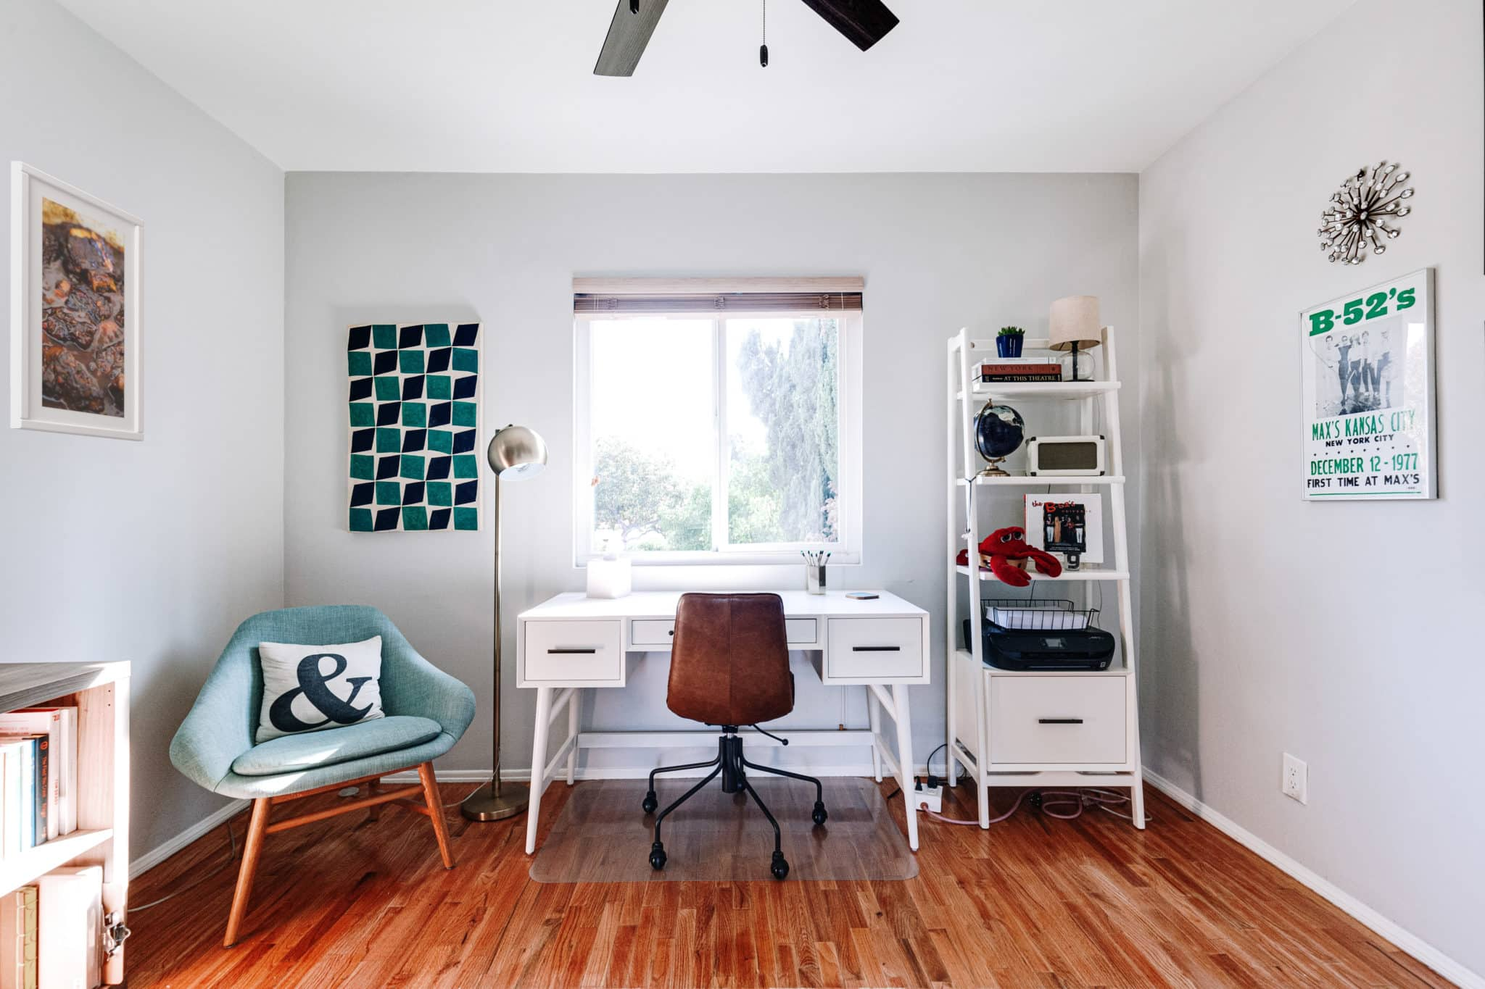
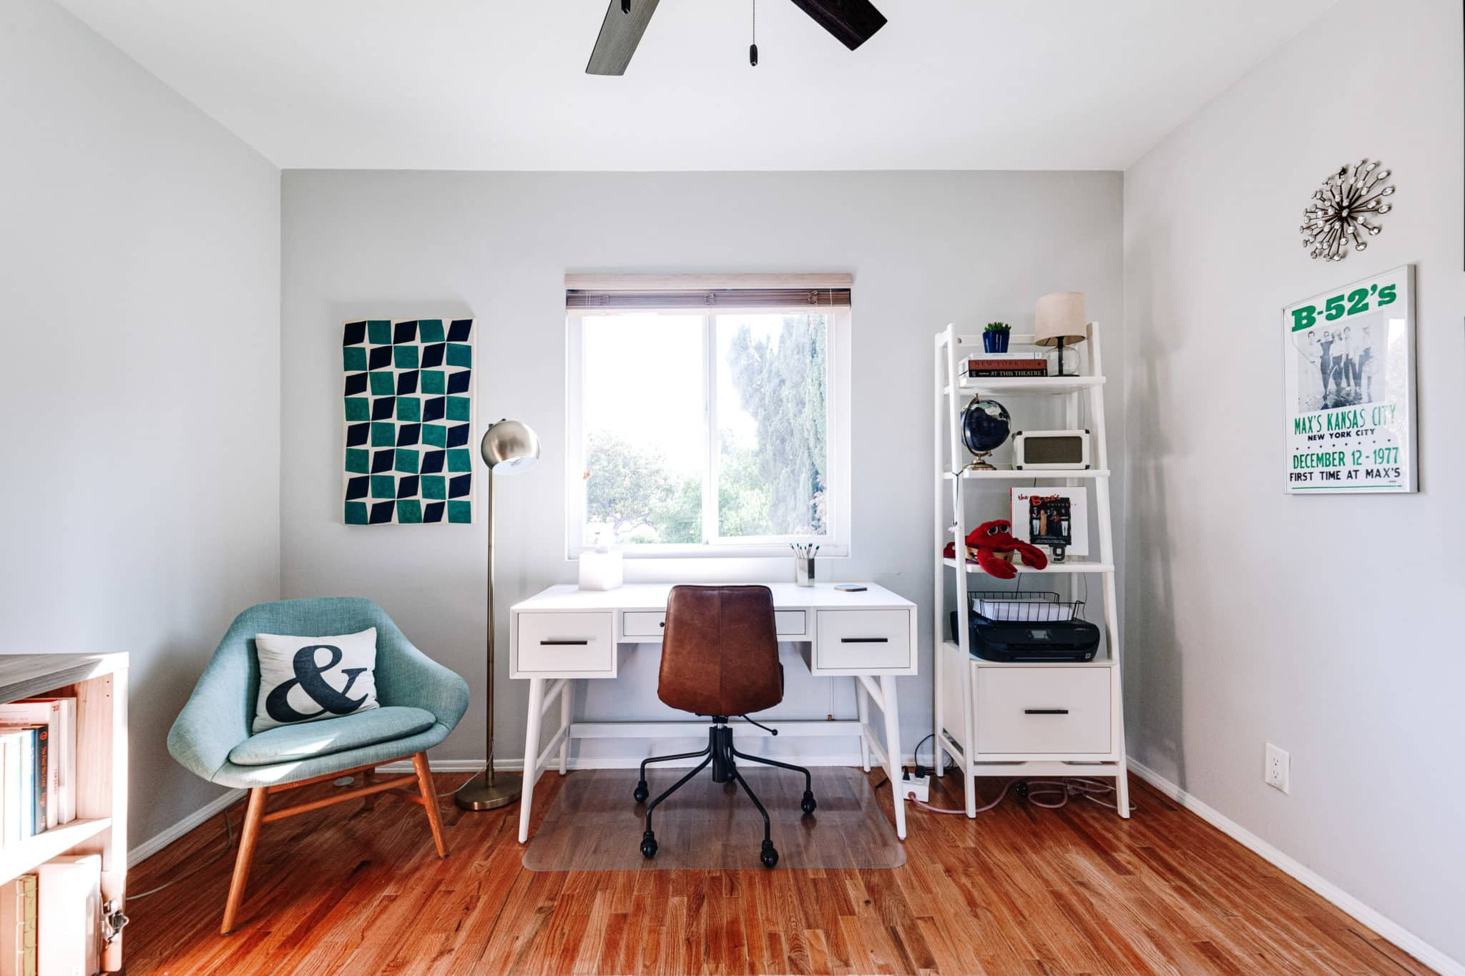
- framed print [10,160,145,442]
